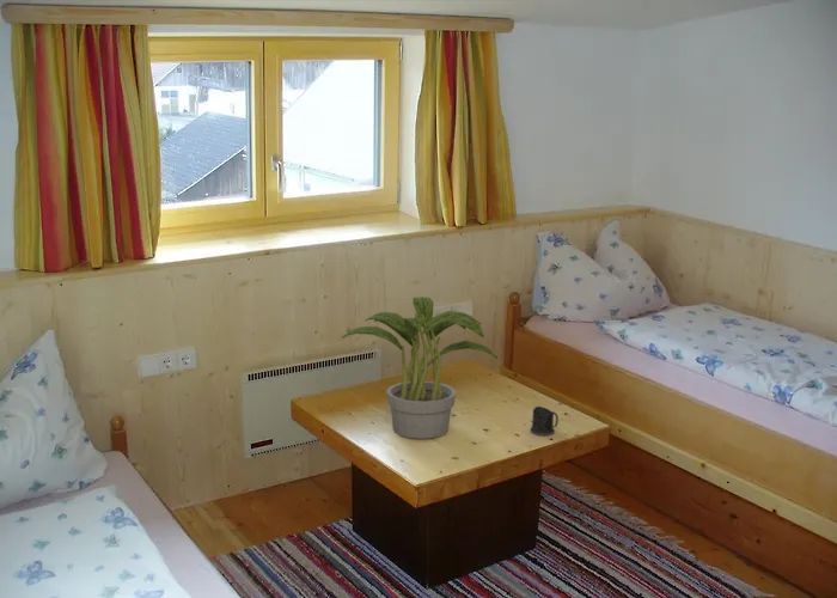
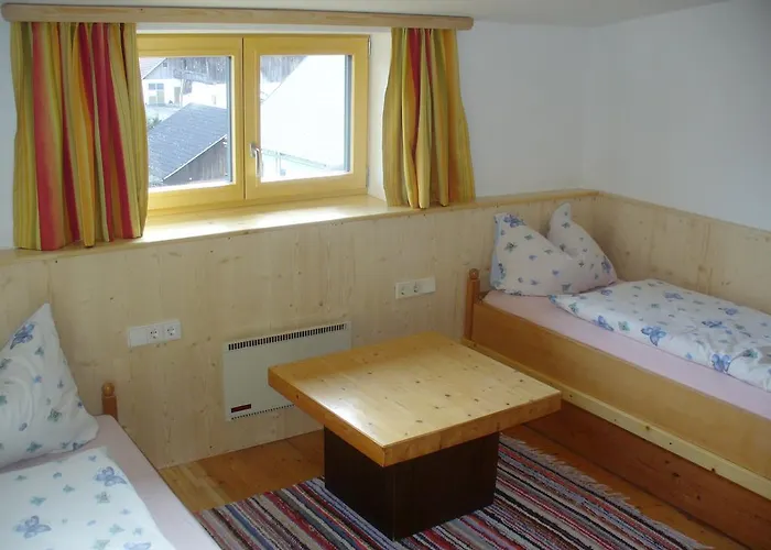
- mug [529,405,560,437]
- potted plant [341,297,499,440]
